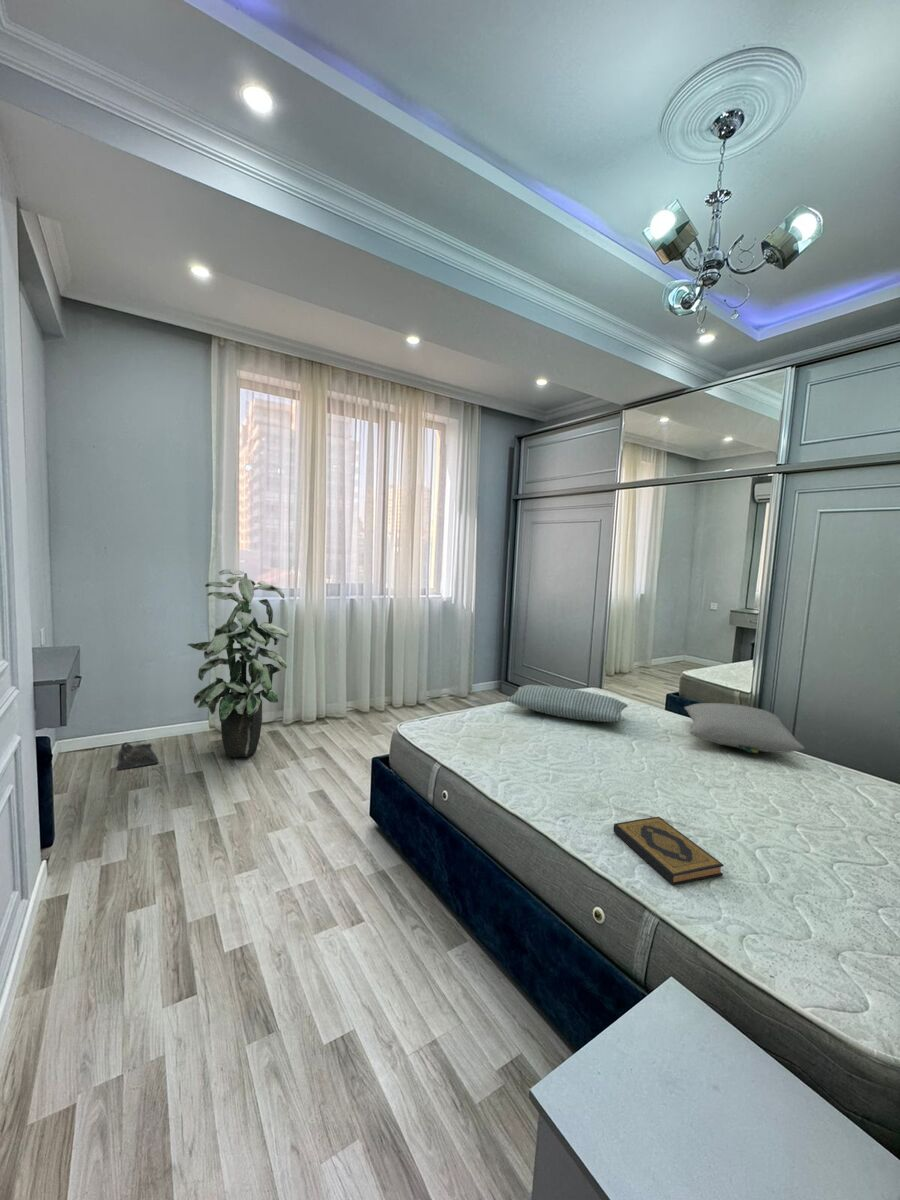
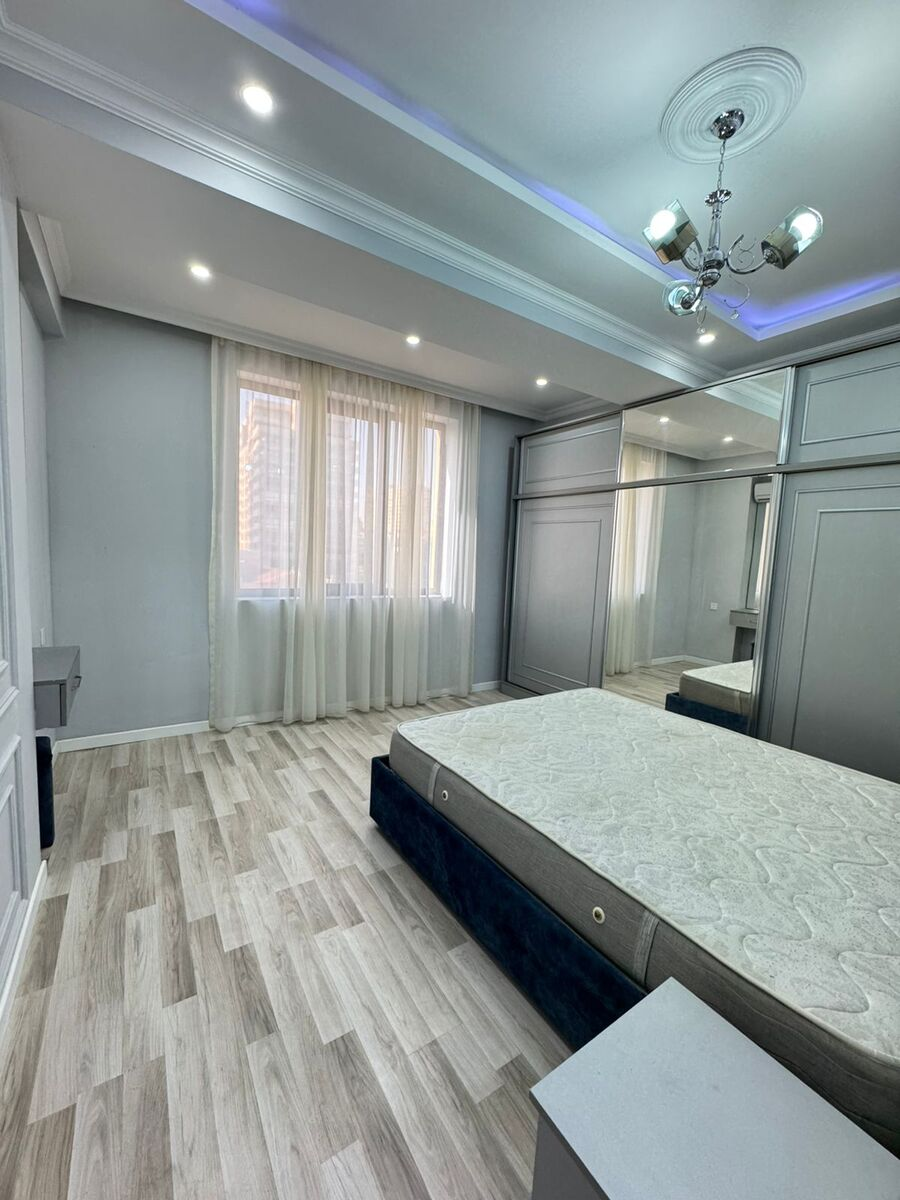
- hardback book [612,816,725,886]
- indoor plant [187,568,290,758]
- bag [116,741,160,771]
- pillow [504,684,629,723]
- pillow [683,702,806,754]
